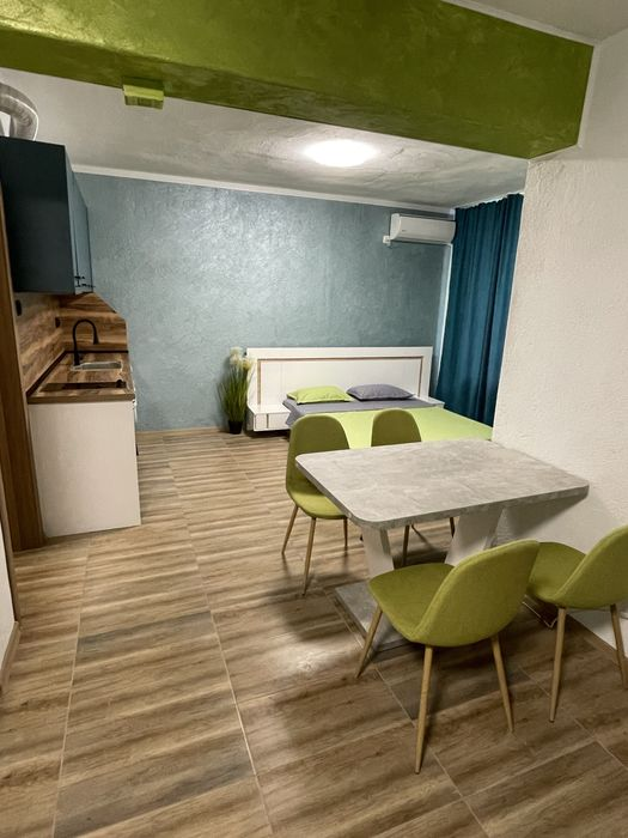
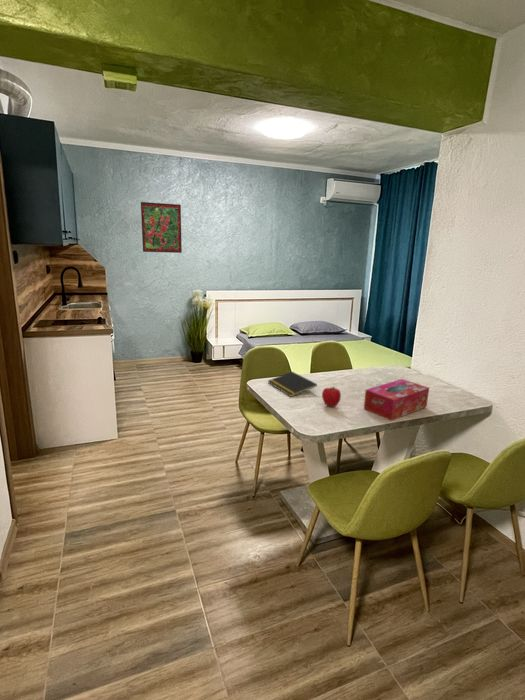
+ tissue box [363,378,430,422]
+ fruit [321,386,342,408]
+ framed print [140,201,183,254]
+ notepad [267,371,318,398]
